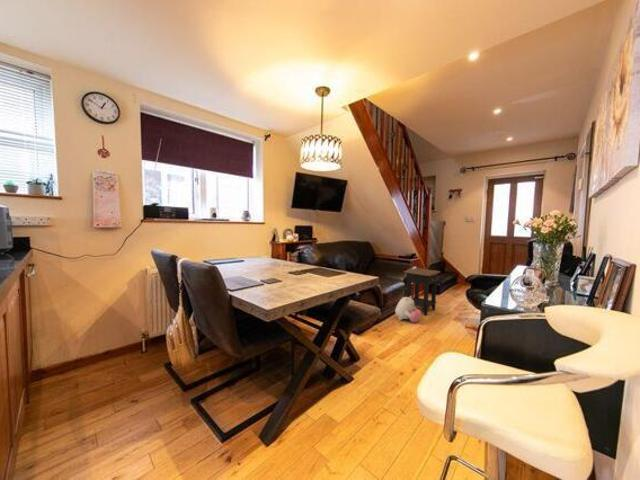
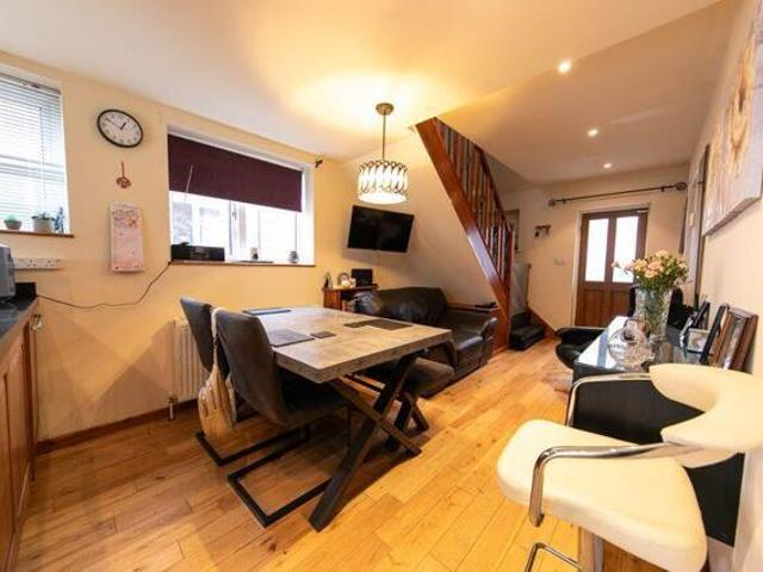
- plush toy [394,295,423,323]
- side table [403,267,441,316]
